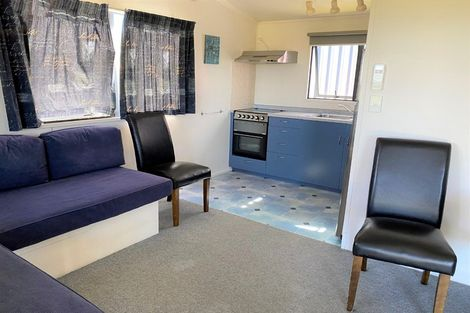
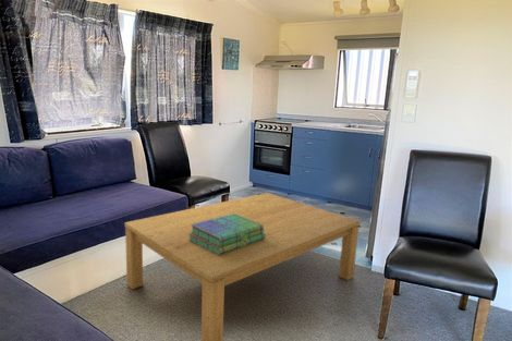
+ coffee table [123,192,361,341]
+ stack of books [188,214,266,255]
